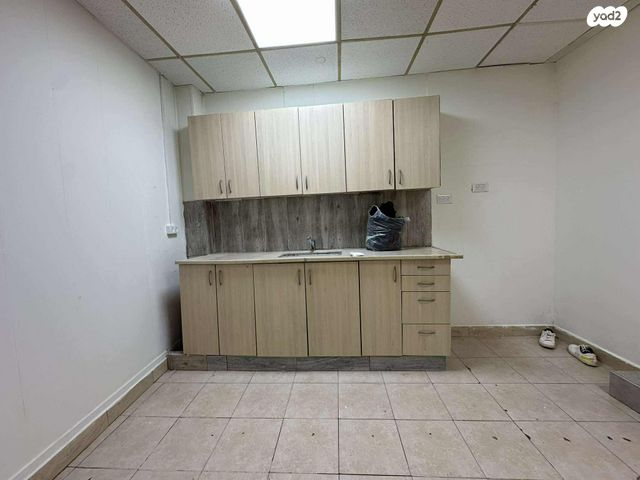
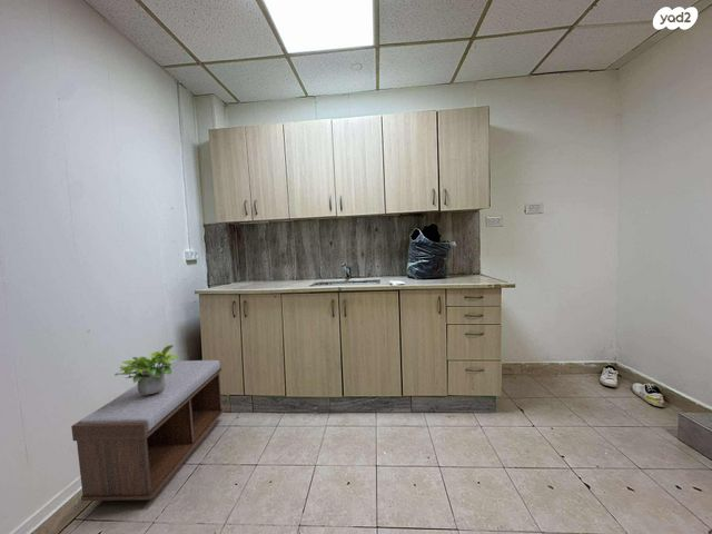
+ potted plant [113,344,180,395]
+ bench [70,359,225,502]
